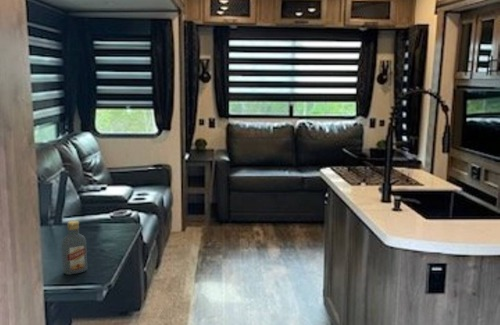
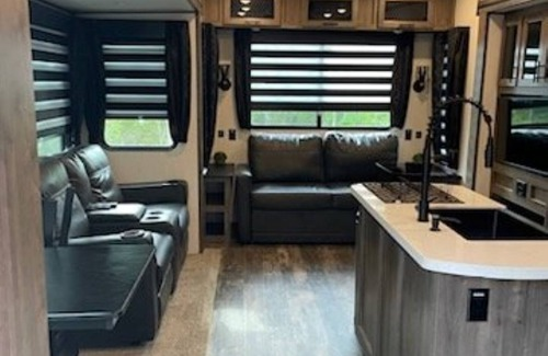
- vodka [61,220,88,276]
